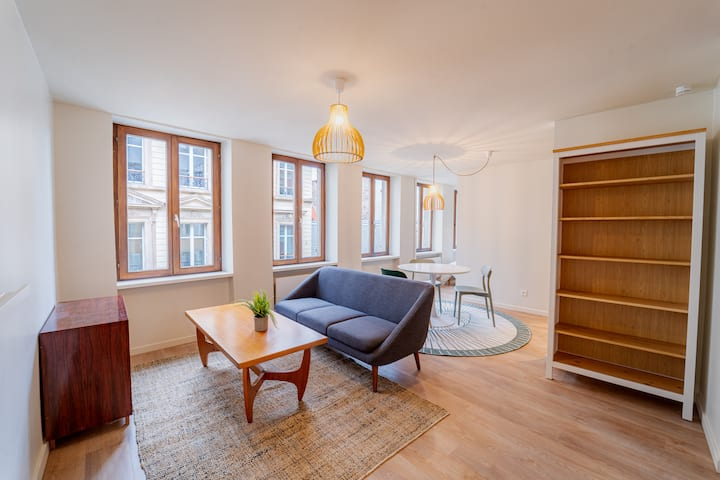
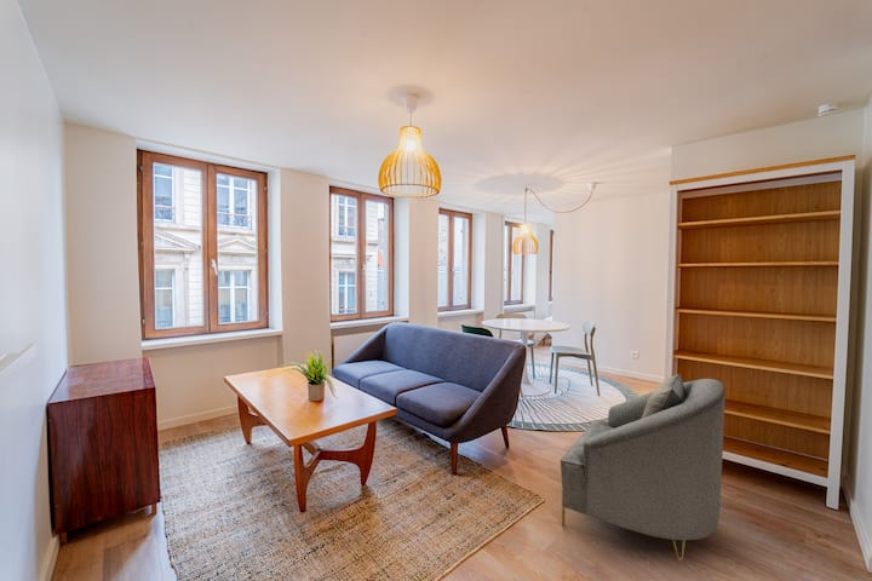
+ armchair [560,373,727,562]
